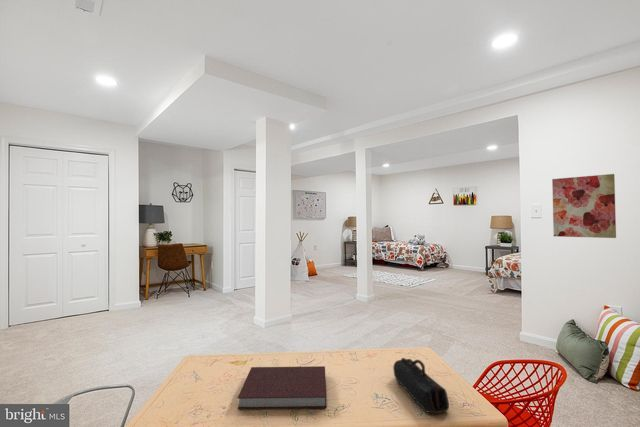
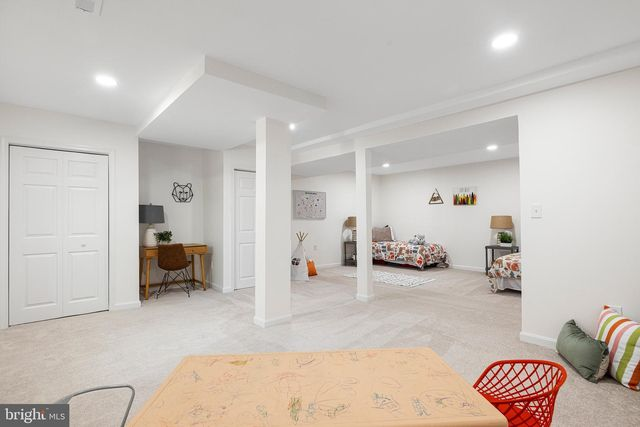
- pencil case [392,357,450,414]
- notebook [237,365,327,410]
- wall art [551,173,617,239]
